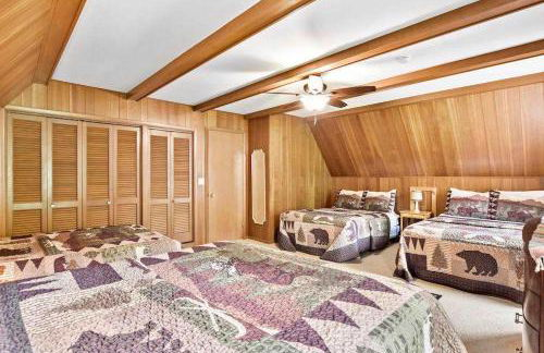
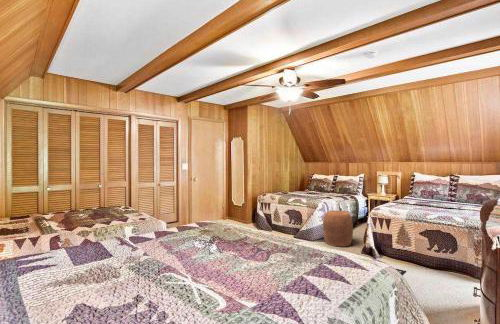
+ stool [322,210,354,248]
